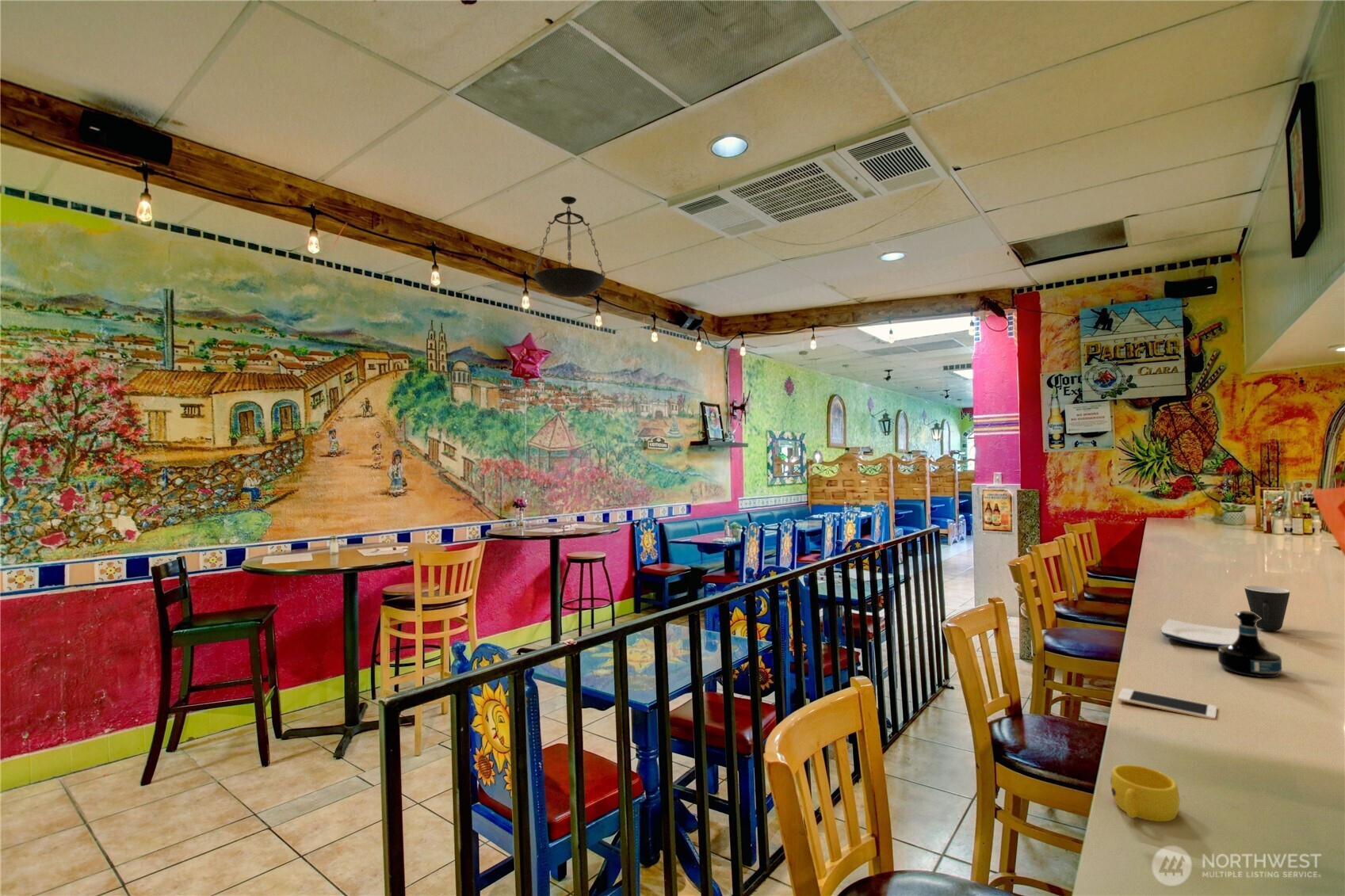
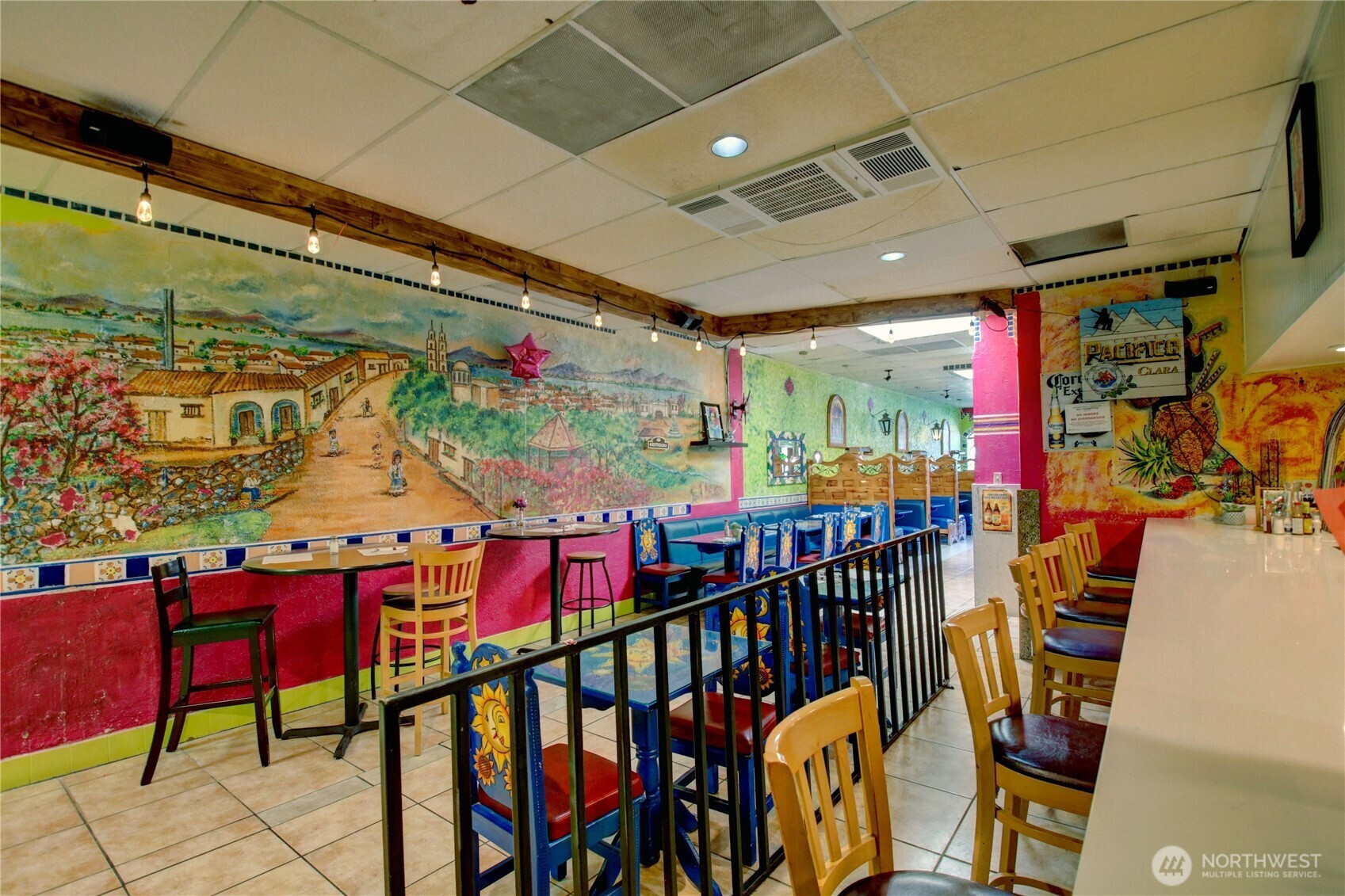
- plate [1160,619,1239,649]
- cell phone [1117,688,1217,720]
- cup [1110,764,1181,822]
- mug [1244,585,1290,631]
- tequila bottle [1217,610,1282,678]
- pendant lamp [533,196,606,298]
